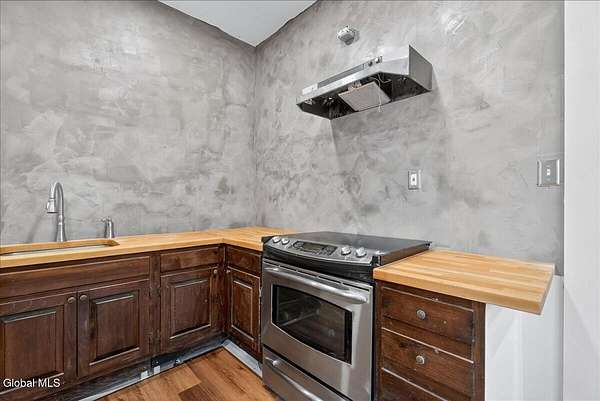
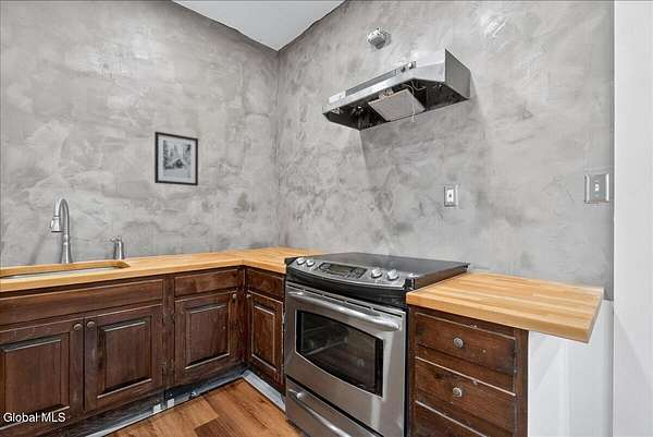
+ wall art [153,131,199,187]
